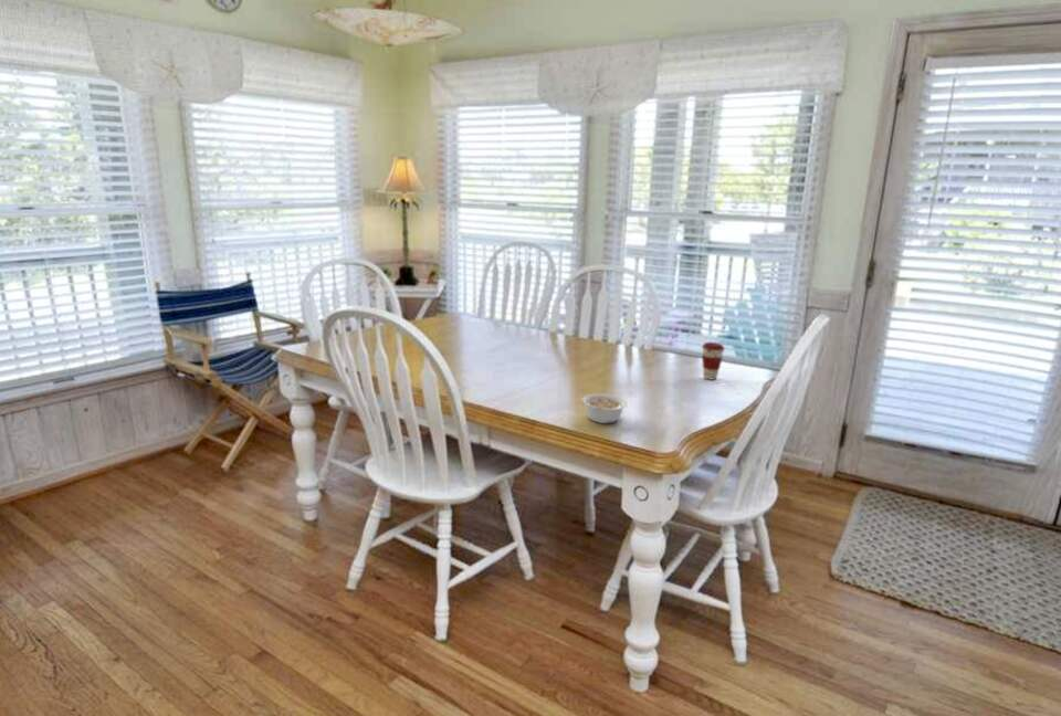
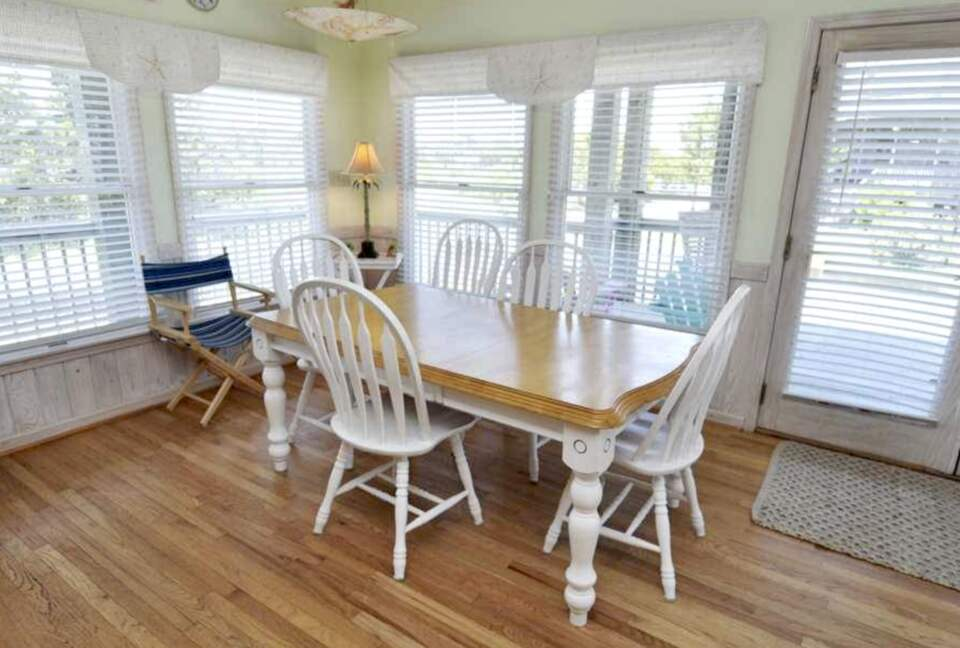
- coffee cup [701,341,726,381]
- legume [580,392,629,424]
